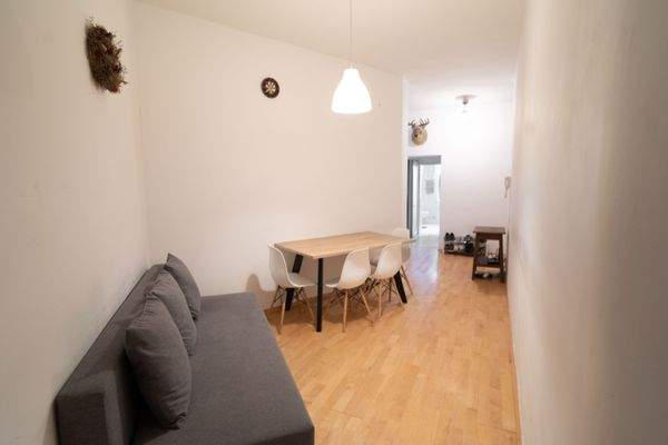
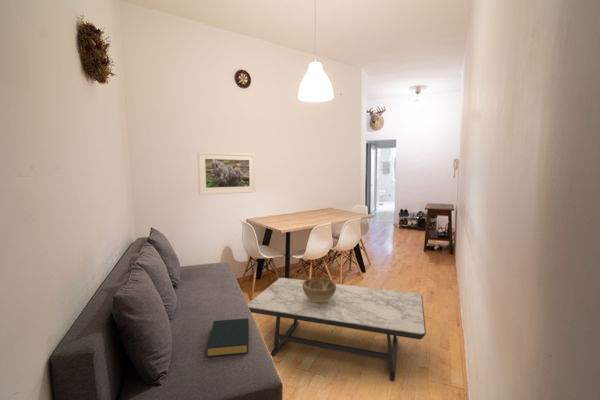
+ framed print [197,151,256,196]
+ hardback book [205,317,250,358]
+ coffee table [246,277,427,383]
+ decorative bowl [303,277,336,302]
